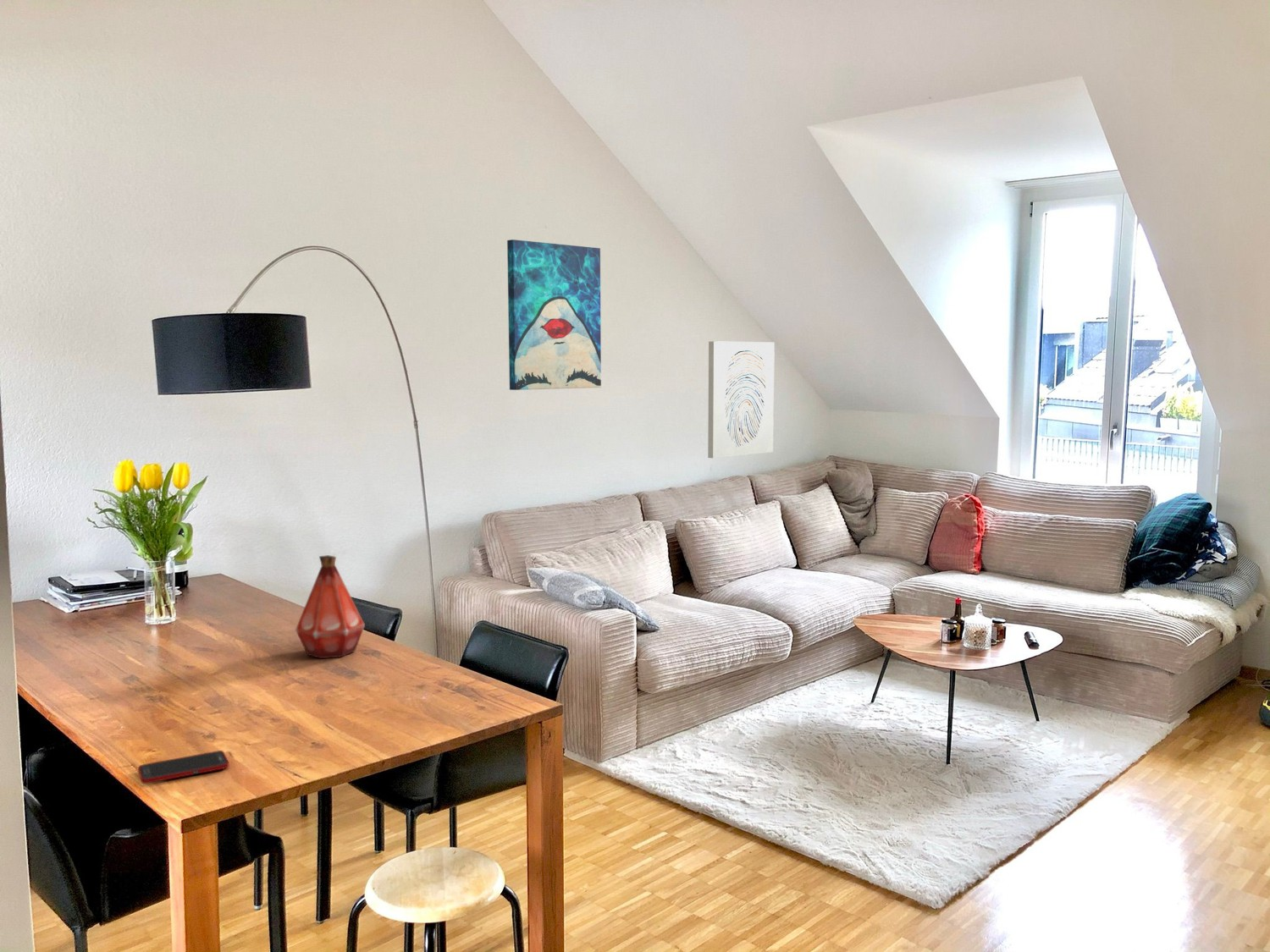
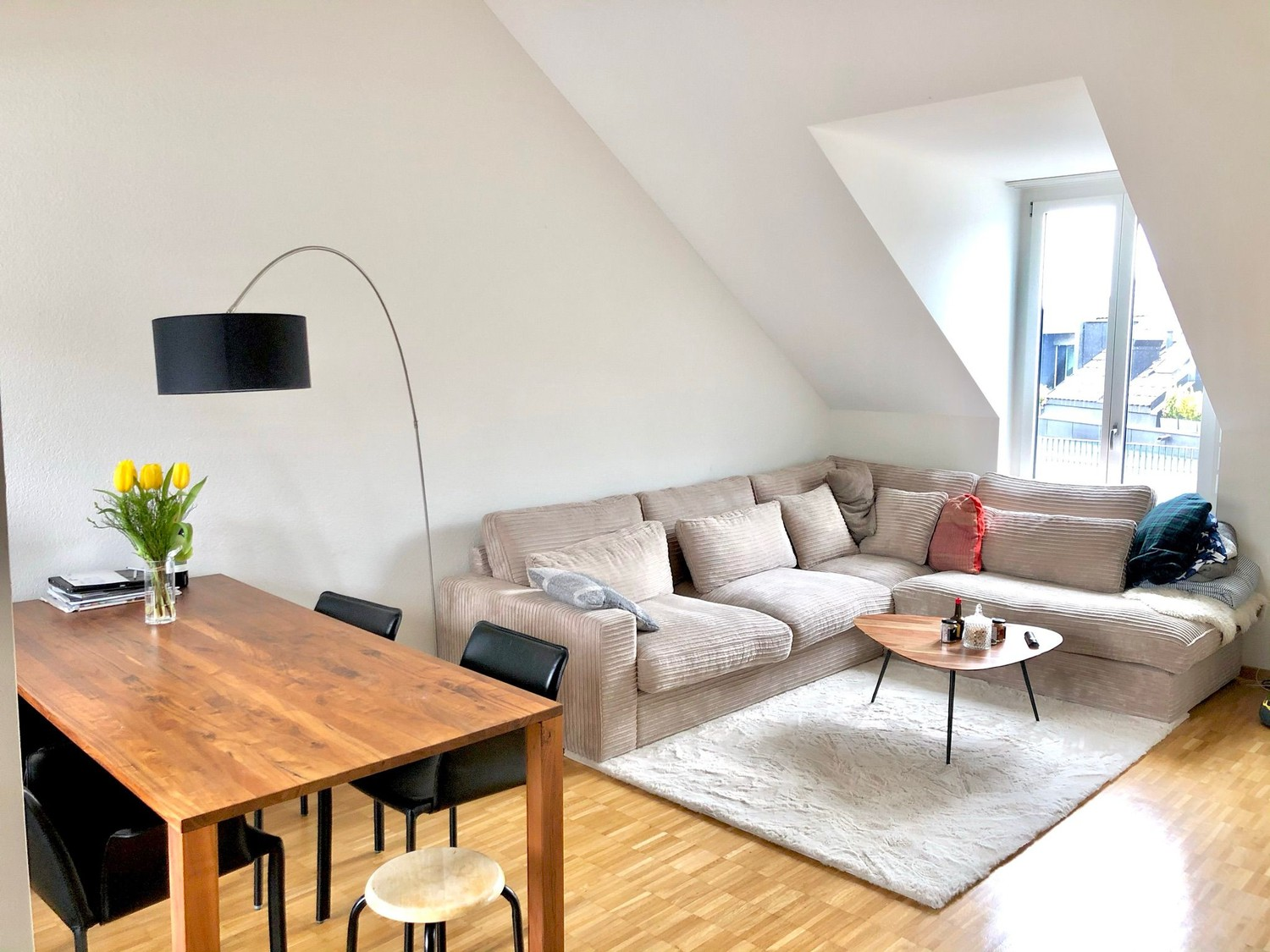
- bottle [295,554,366,659]
- wall art [707,340,776,459]
- wall art [506,239,602,391]
- cell phone [137,750,229,784]
